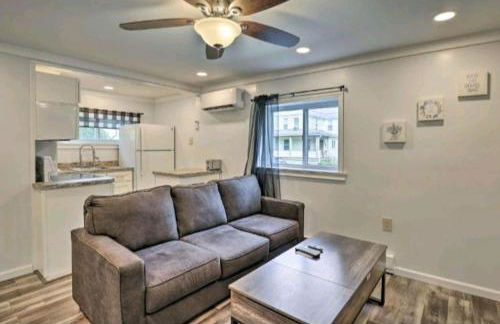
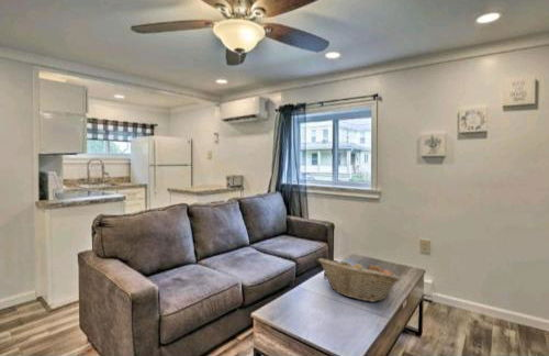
+ fruit basket [317,257,401,303]
